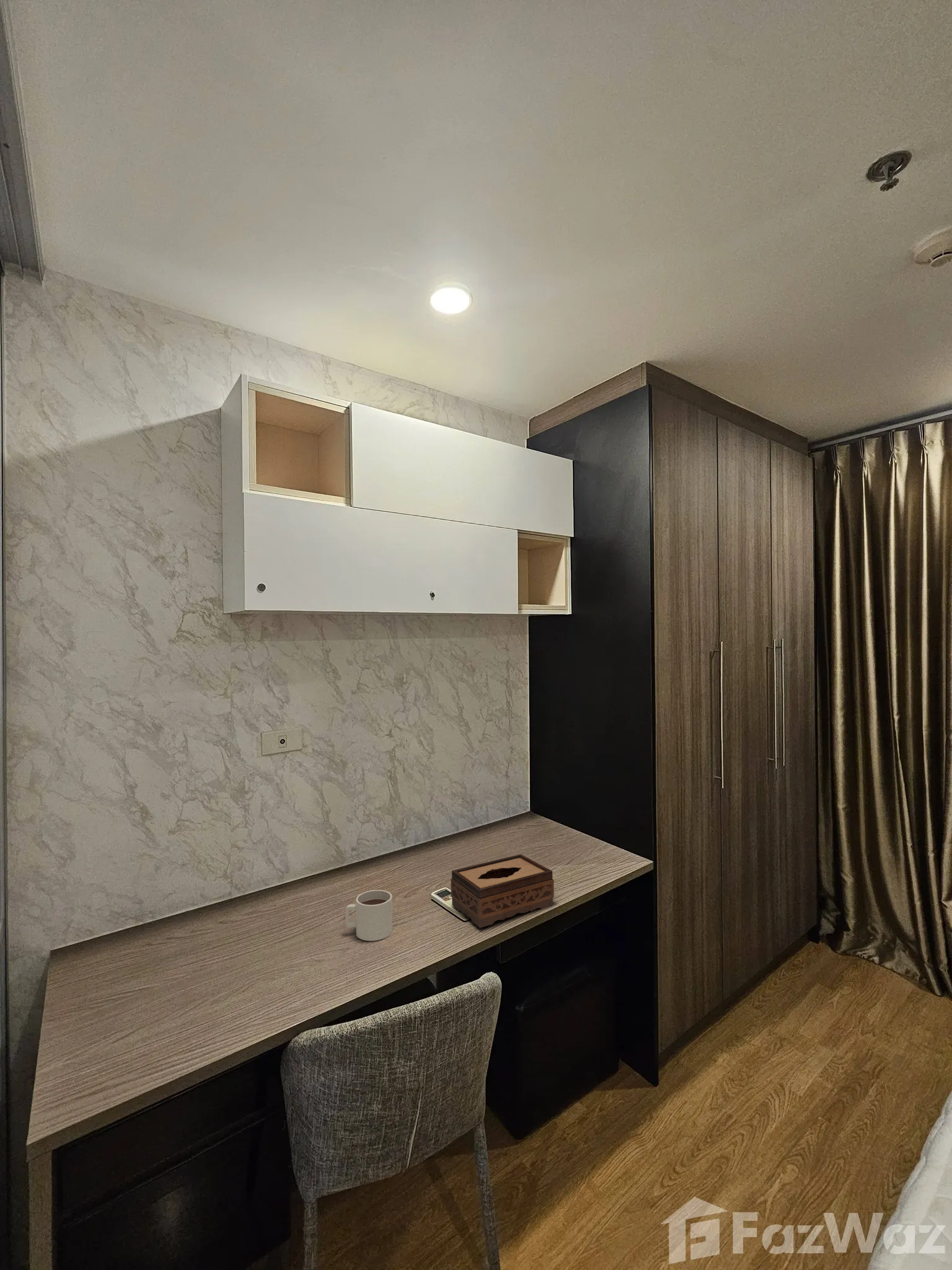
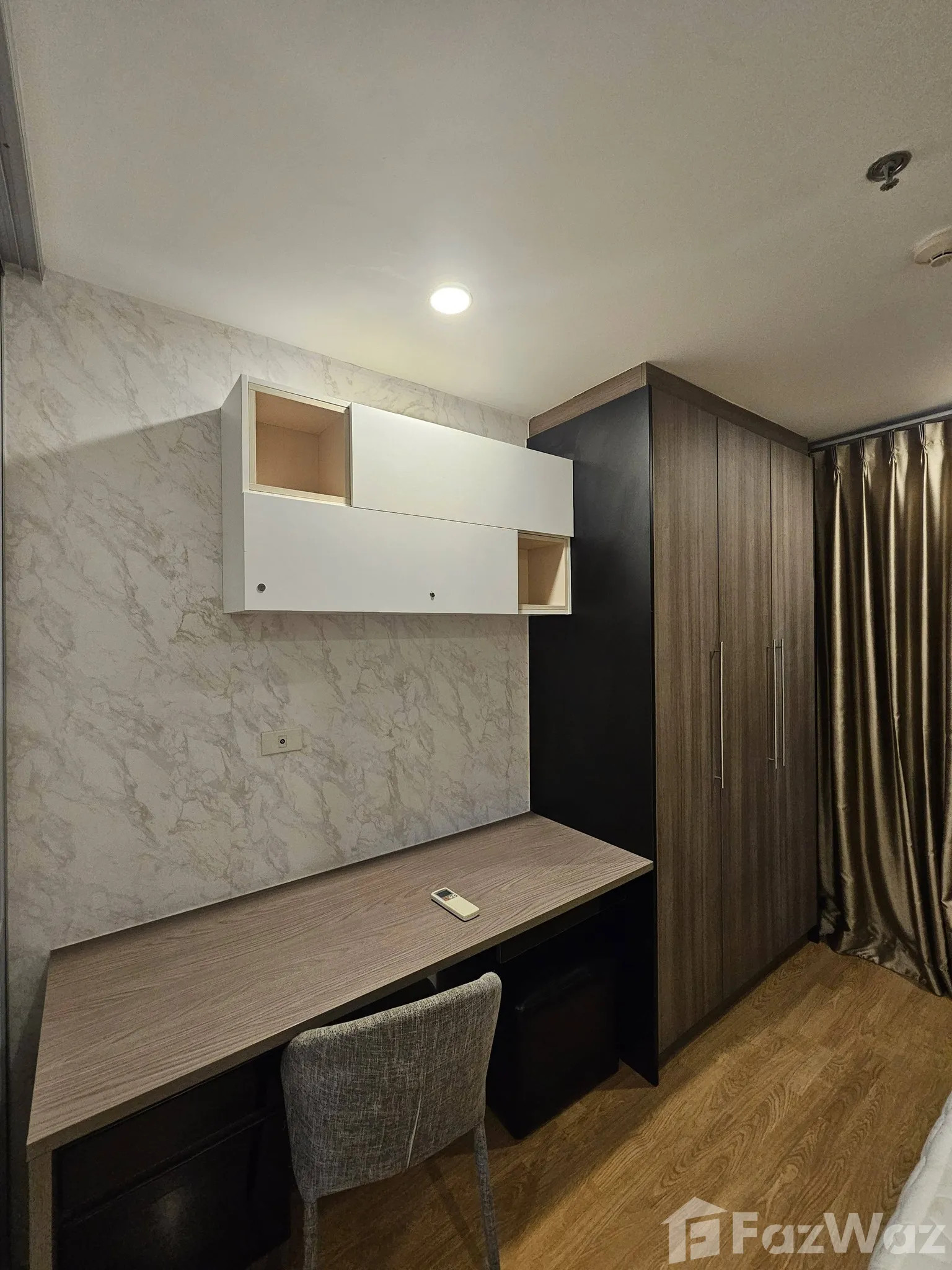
- tissue box [450,854,555,928]
- mug [345,889,393,941]
